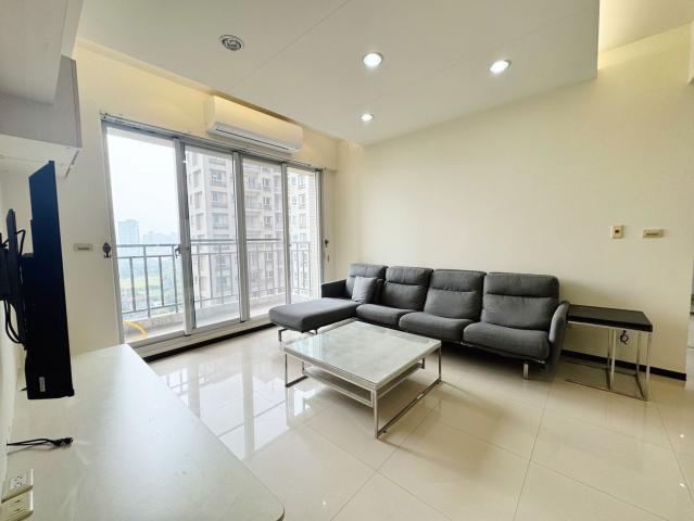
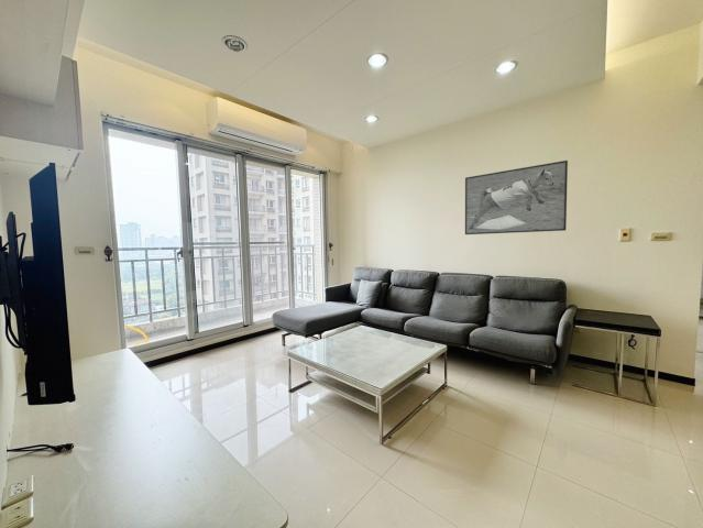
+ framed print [464,160,569,235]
